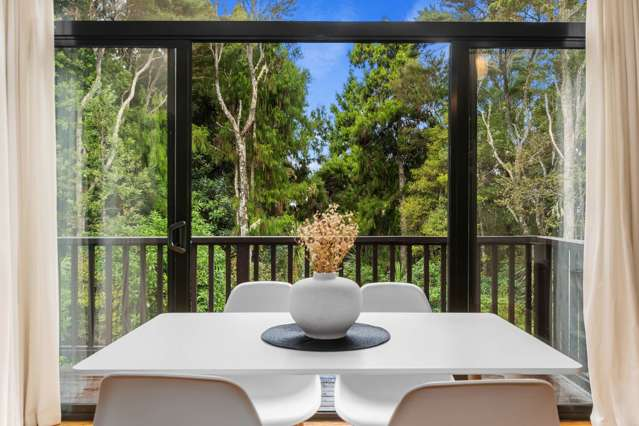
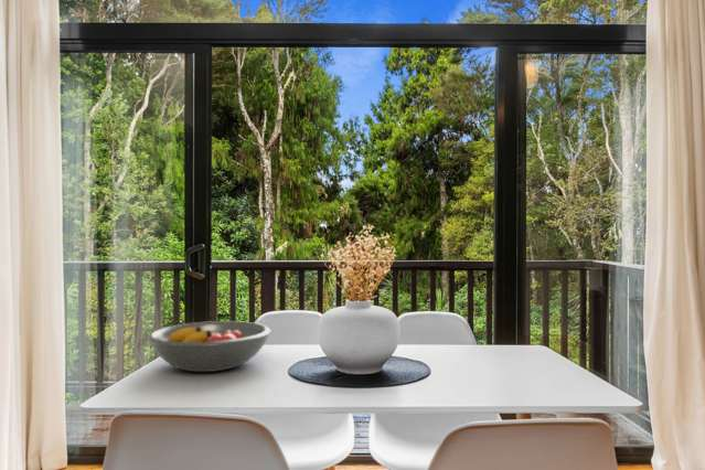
+ fruit bowl [147,320,271,373]
